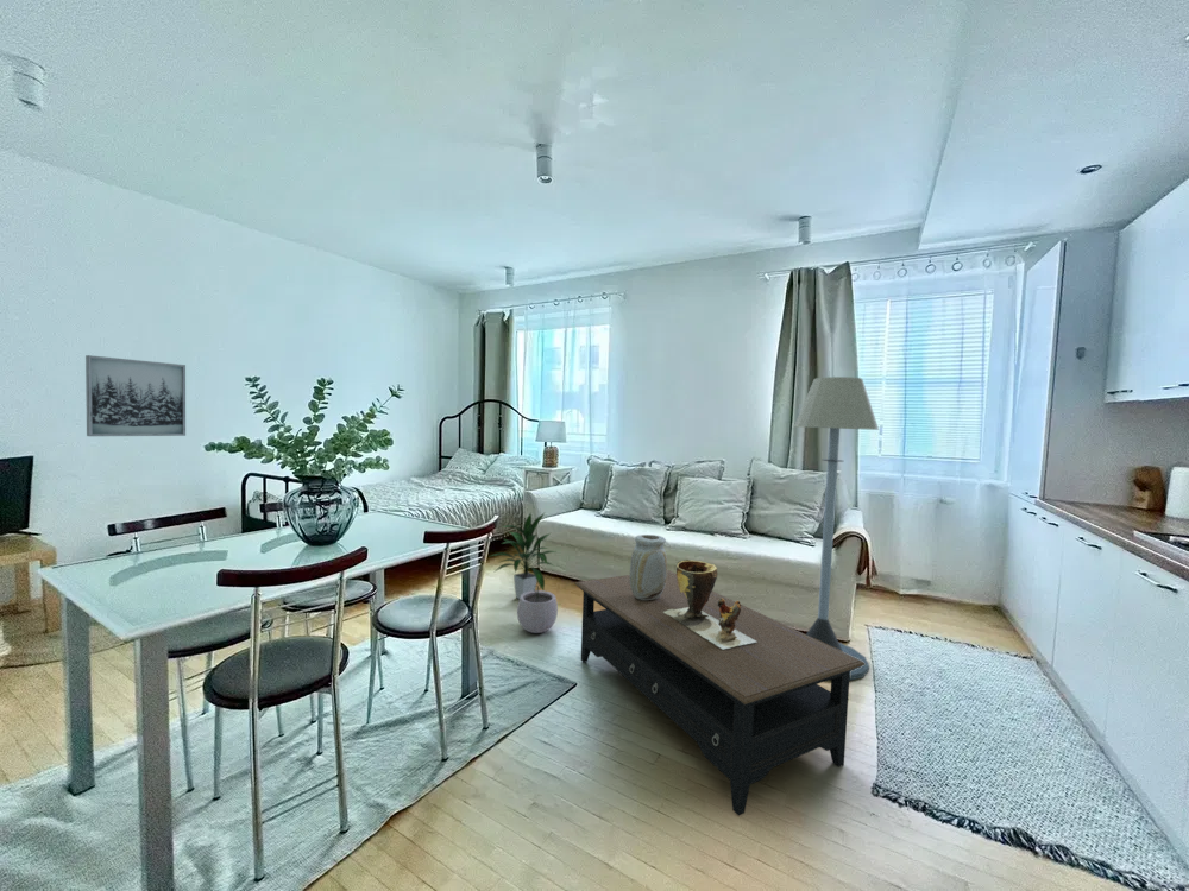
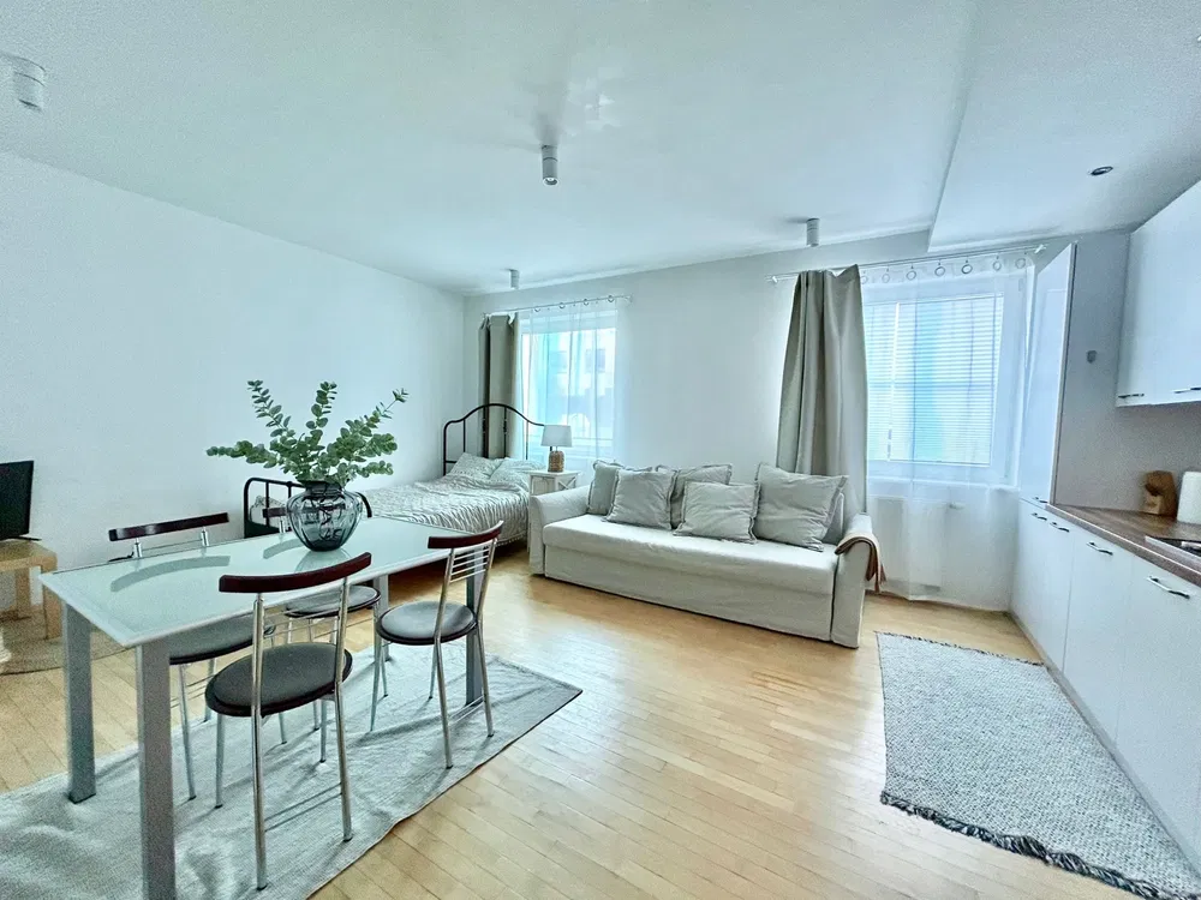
- plant pot [516,580,559,634]
- floor lamp [793,375,880,681]
- wall art [84,354,187,437]
- coffee table [574,569,864,816]
- clay pot [663,558,756,650]
- vase [628,533,668,600]
- indoor plant [486,511,559,600]
